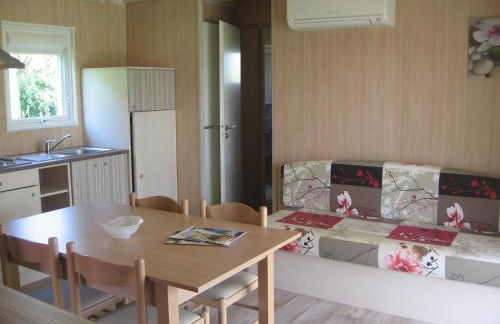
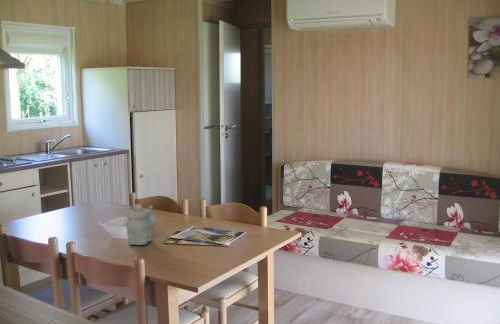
+ teapot [125,203,157,246]
